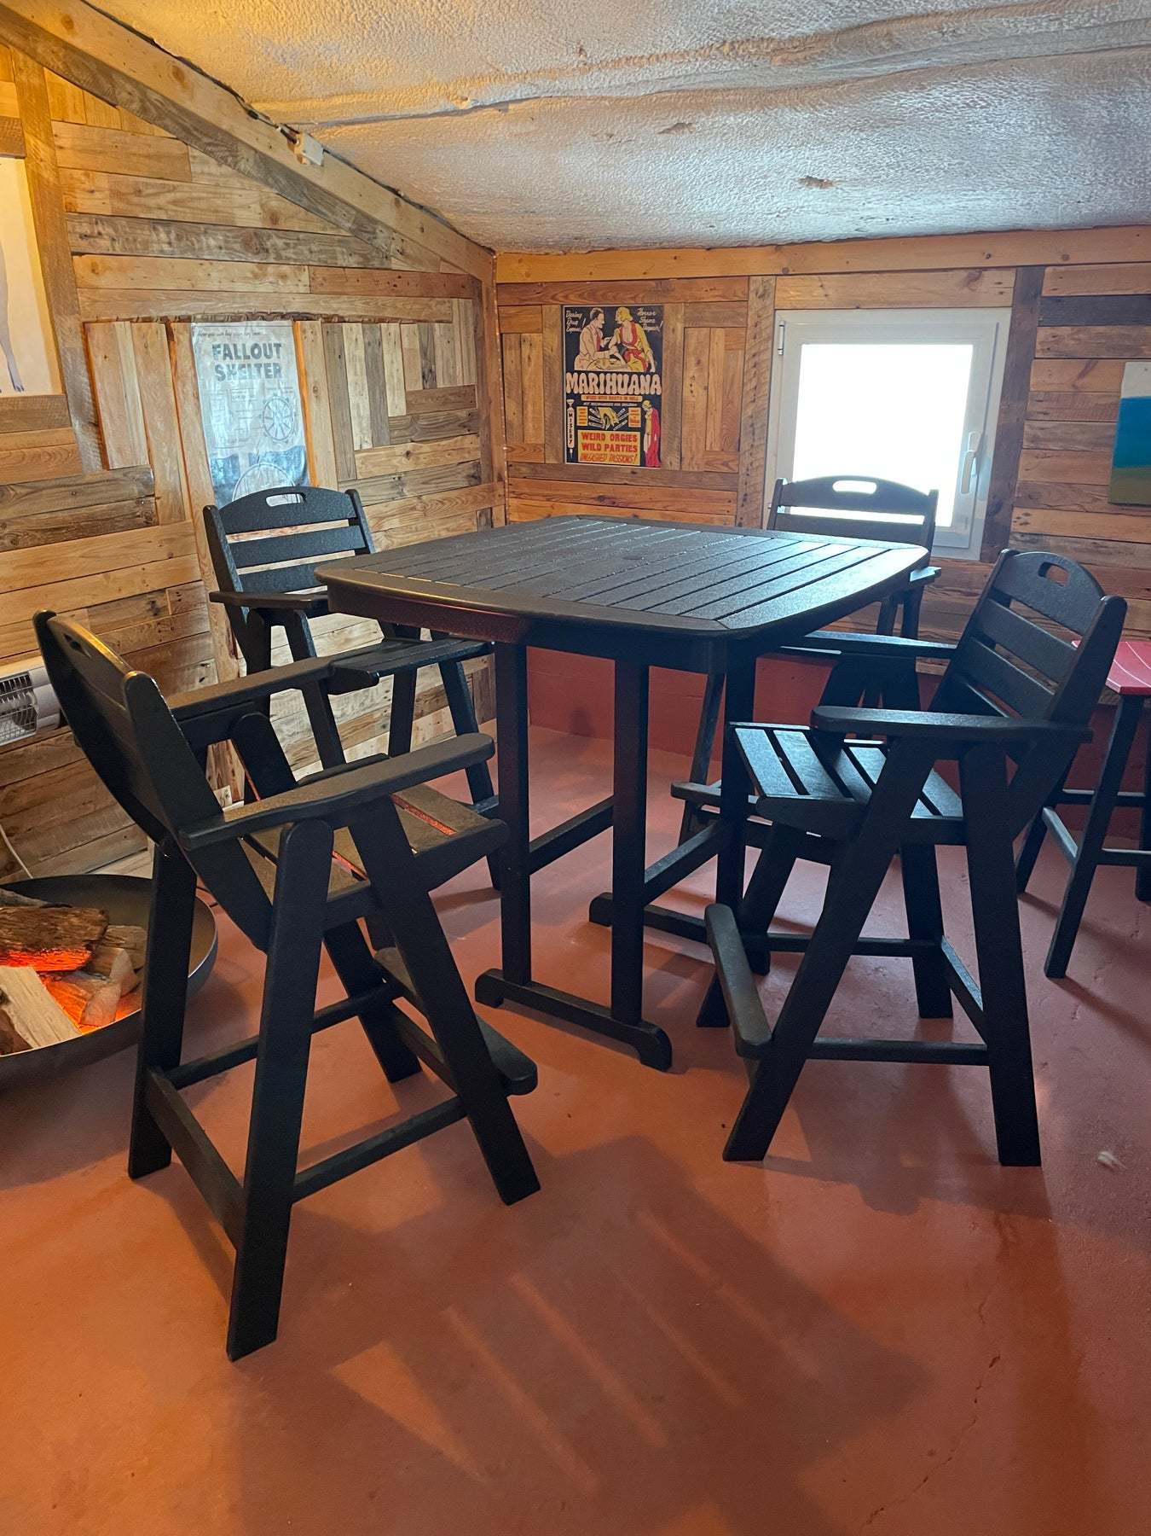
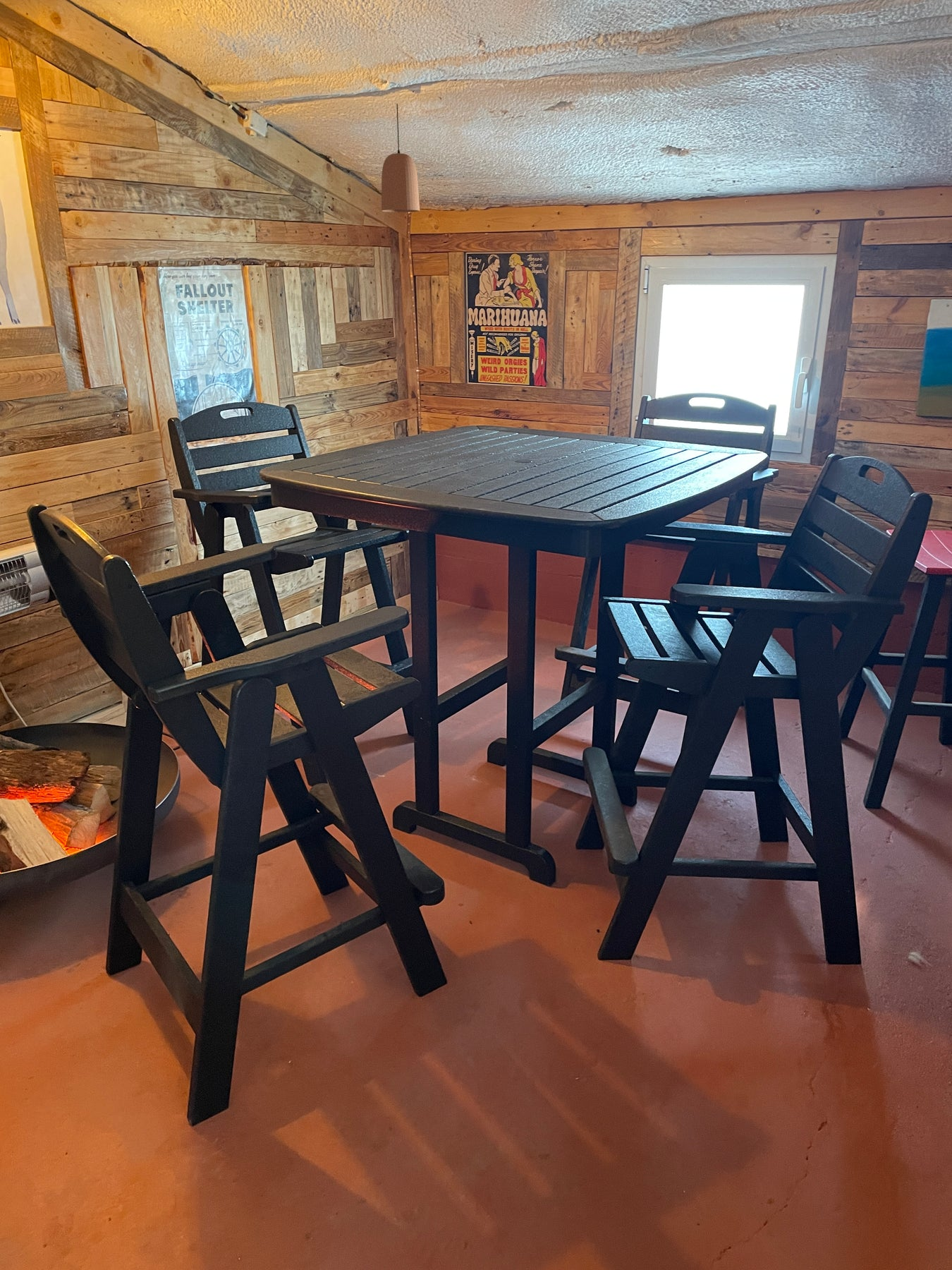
+ pendant light [381,103,420,213]
